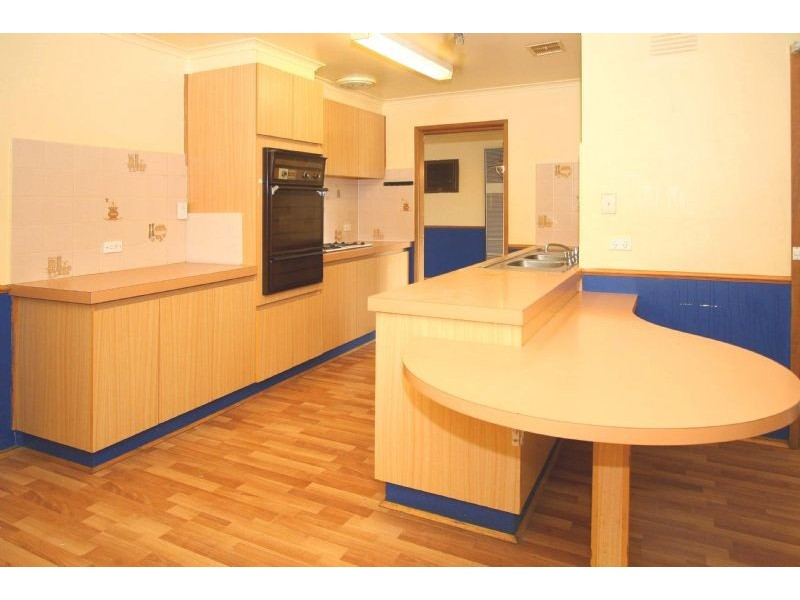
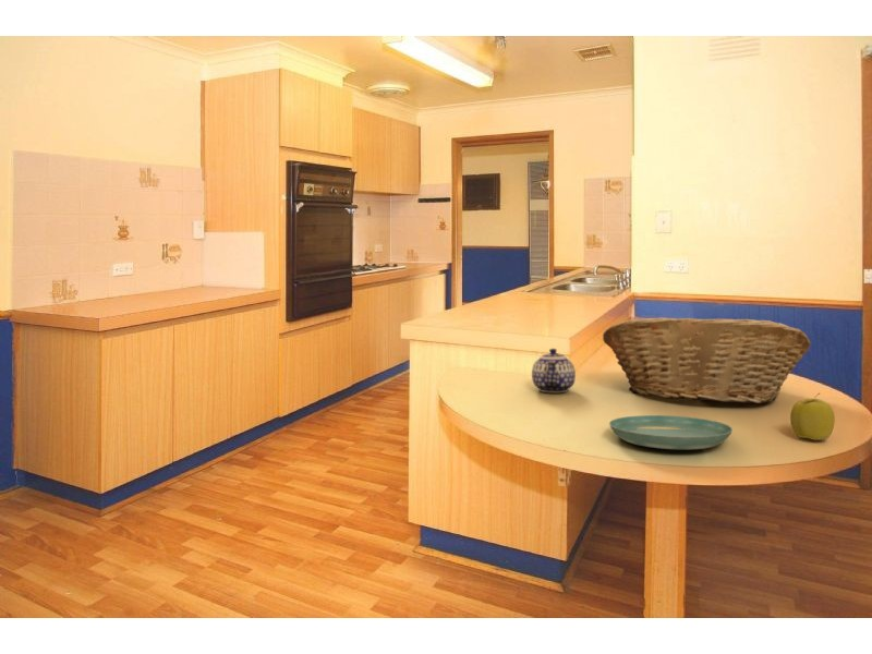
+ saucer [608,414,734,450]
+ apple [789,392,836,441]
+ fruit basket [602,317,812,404]
+ teapot [531,348,577,393]
